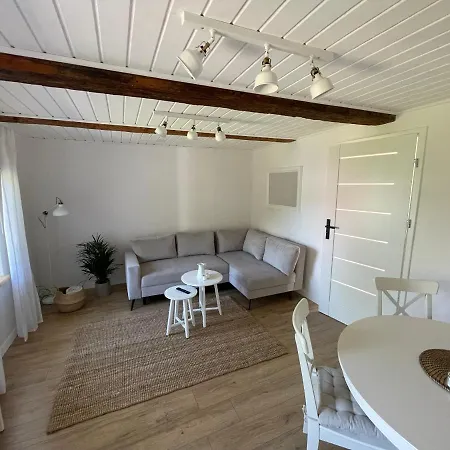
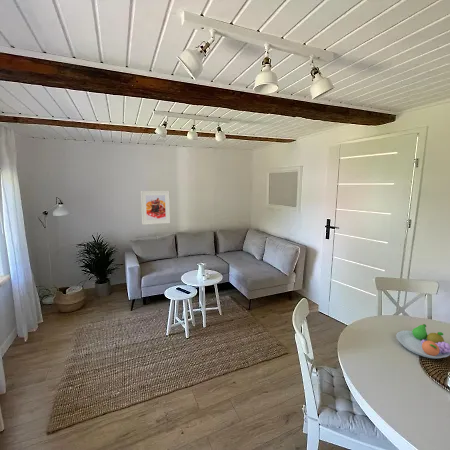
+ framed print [140,190,171,226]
+ fruit bowl [395,323,450,360]
